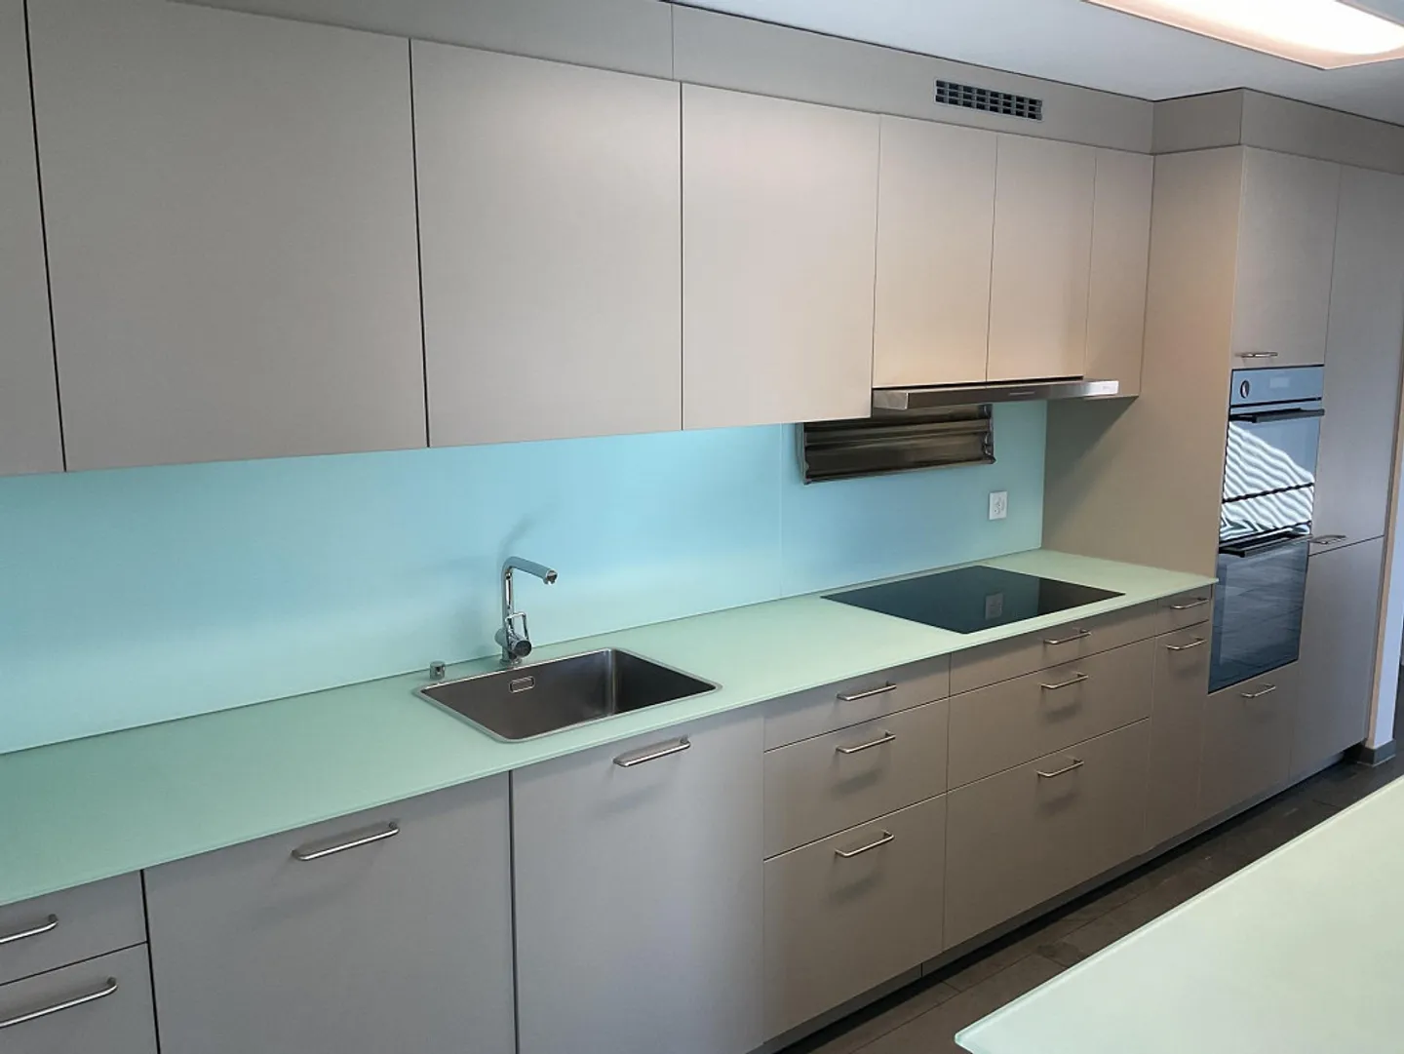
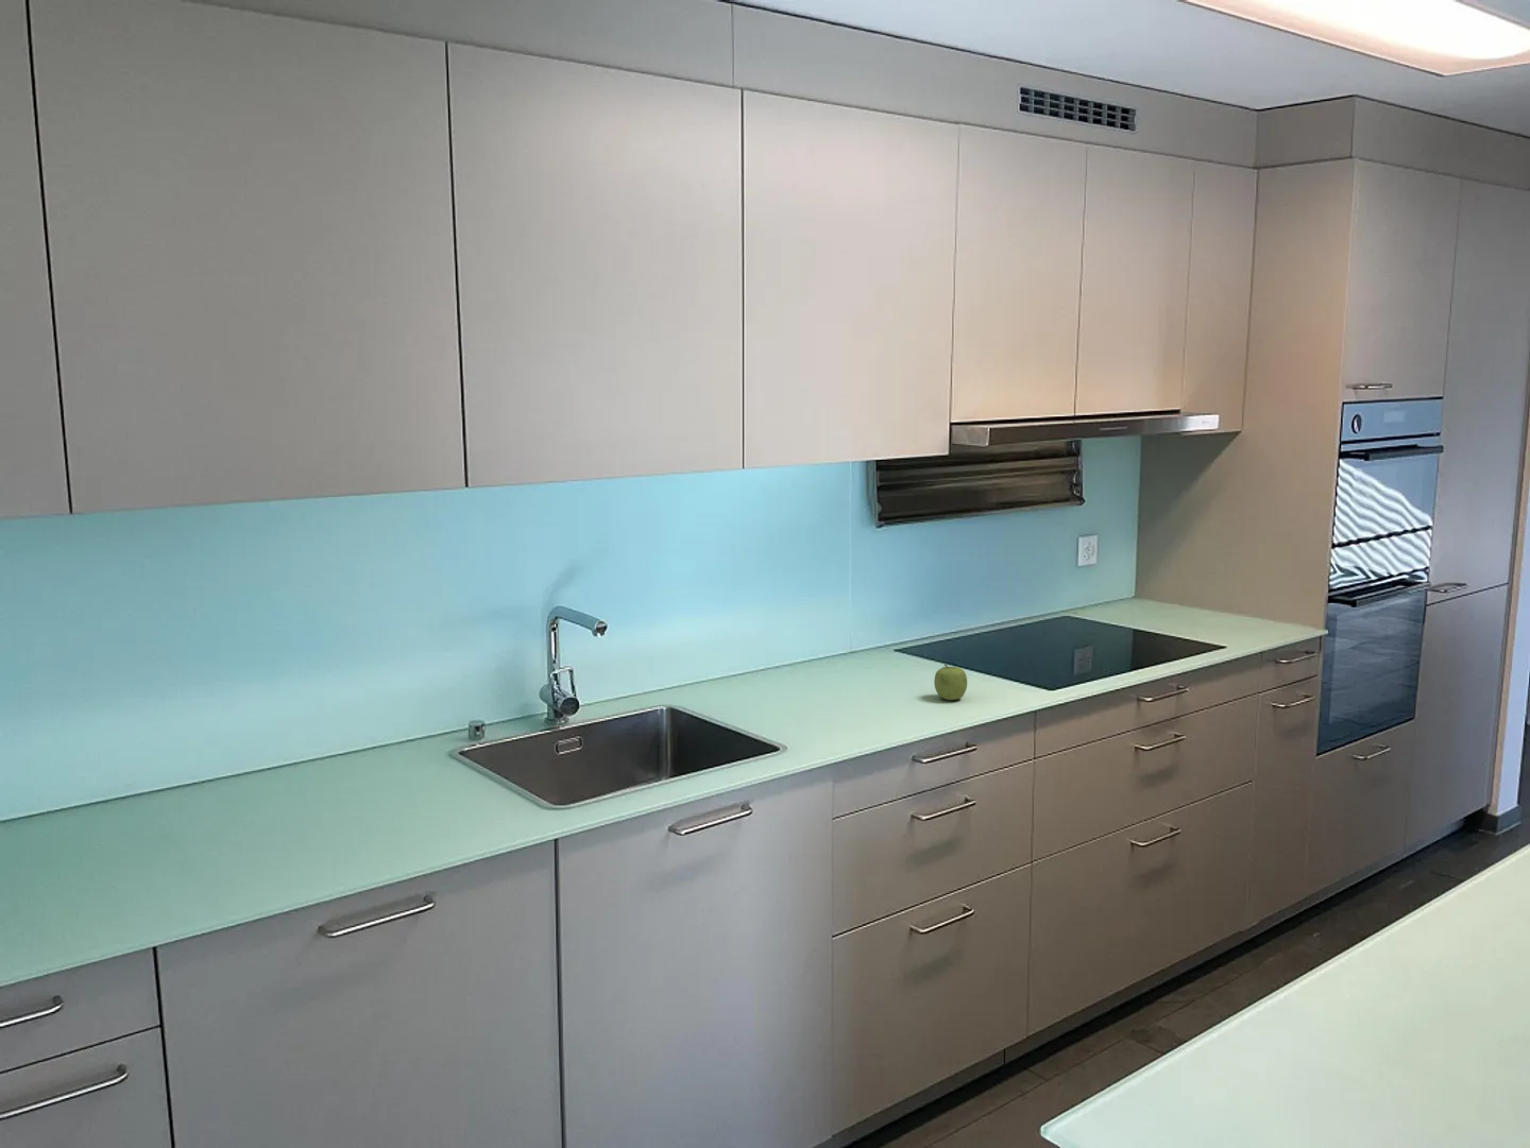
+ fruit [933,663,968,701]
